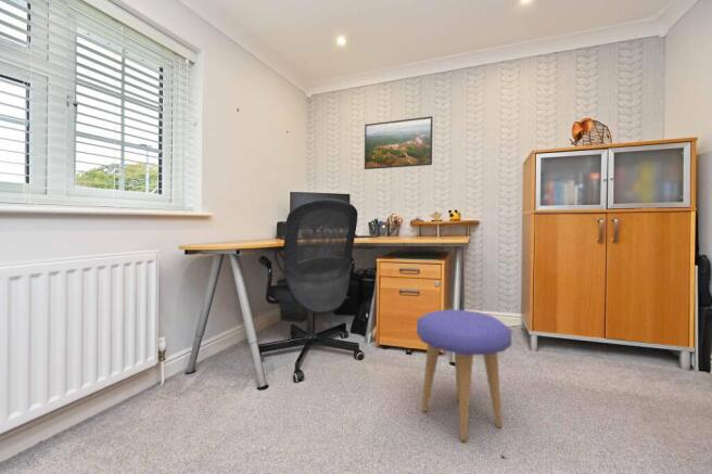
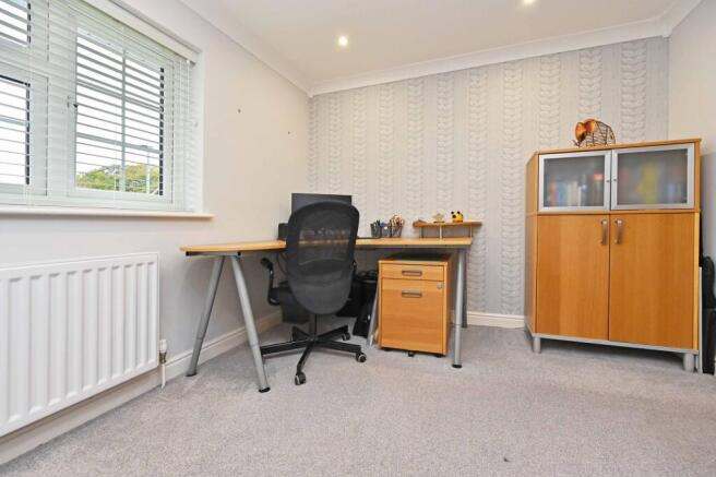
- stool [416,309,512,443]
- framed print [364,115,434,170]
